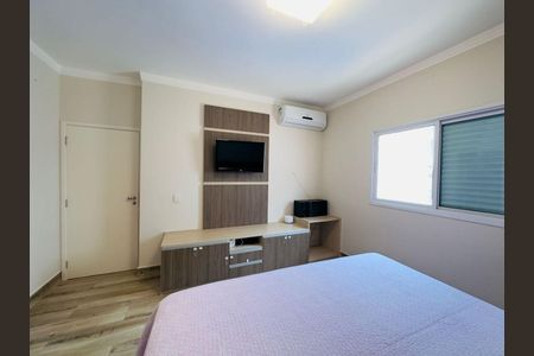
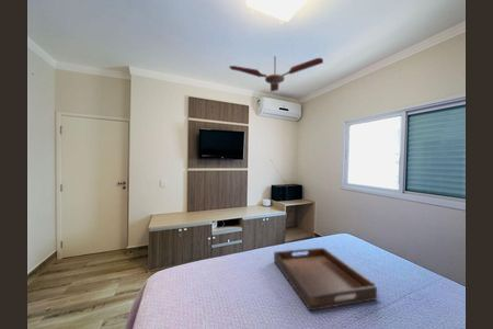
+ ceiling fan [228,55,324,93]
+ serving tray [273,247,378,311]
